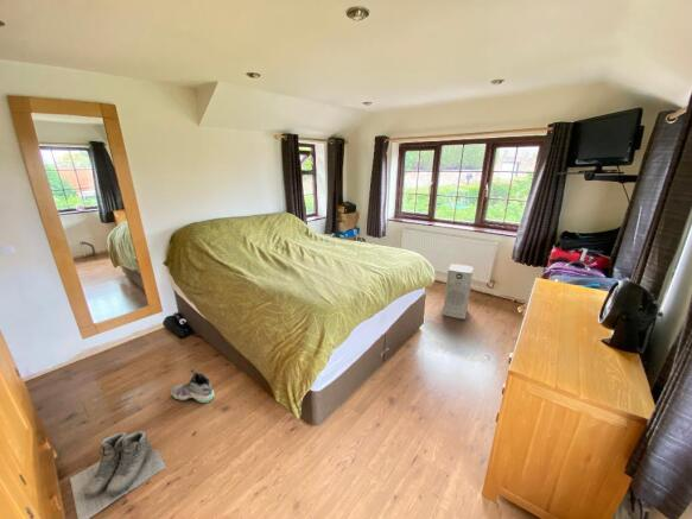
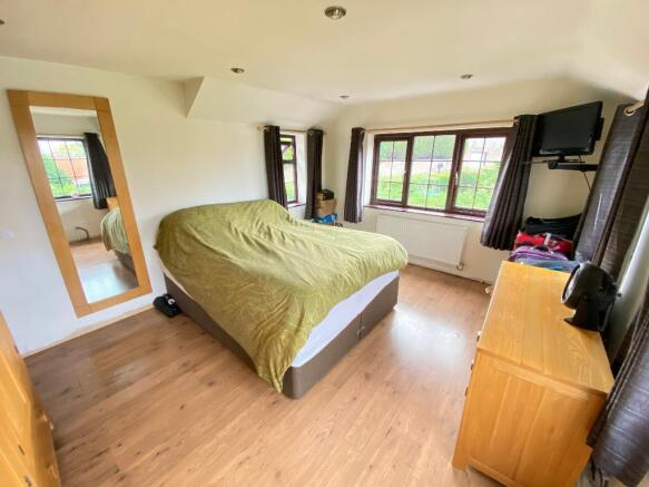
- air purifier [442,262,474,321]
- sneaker [170,368,215,404]
- boots [69,430,167,519]
